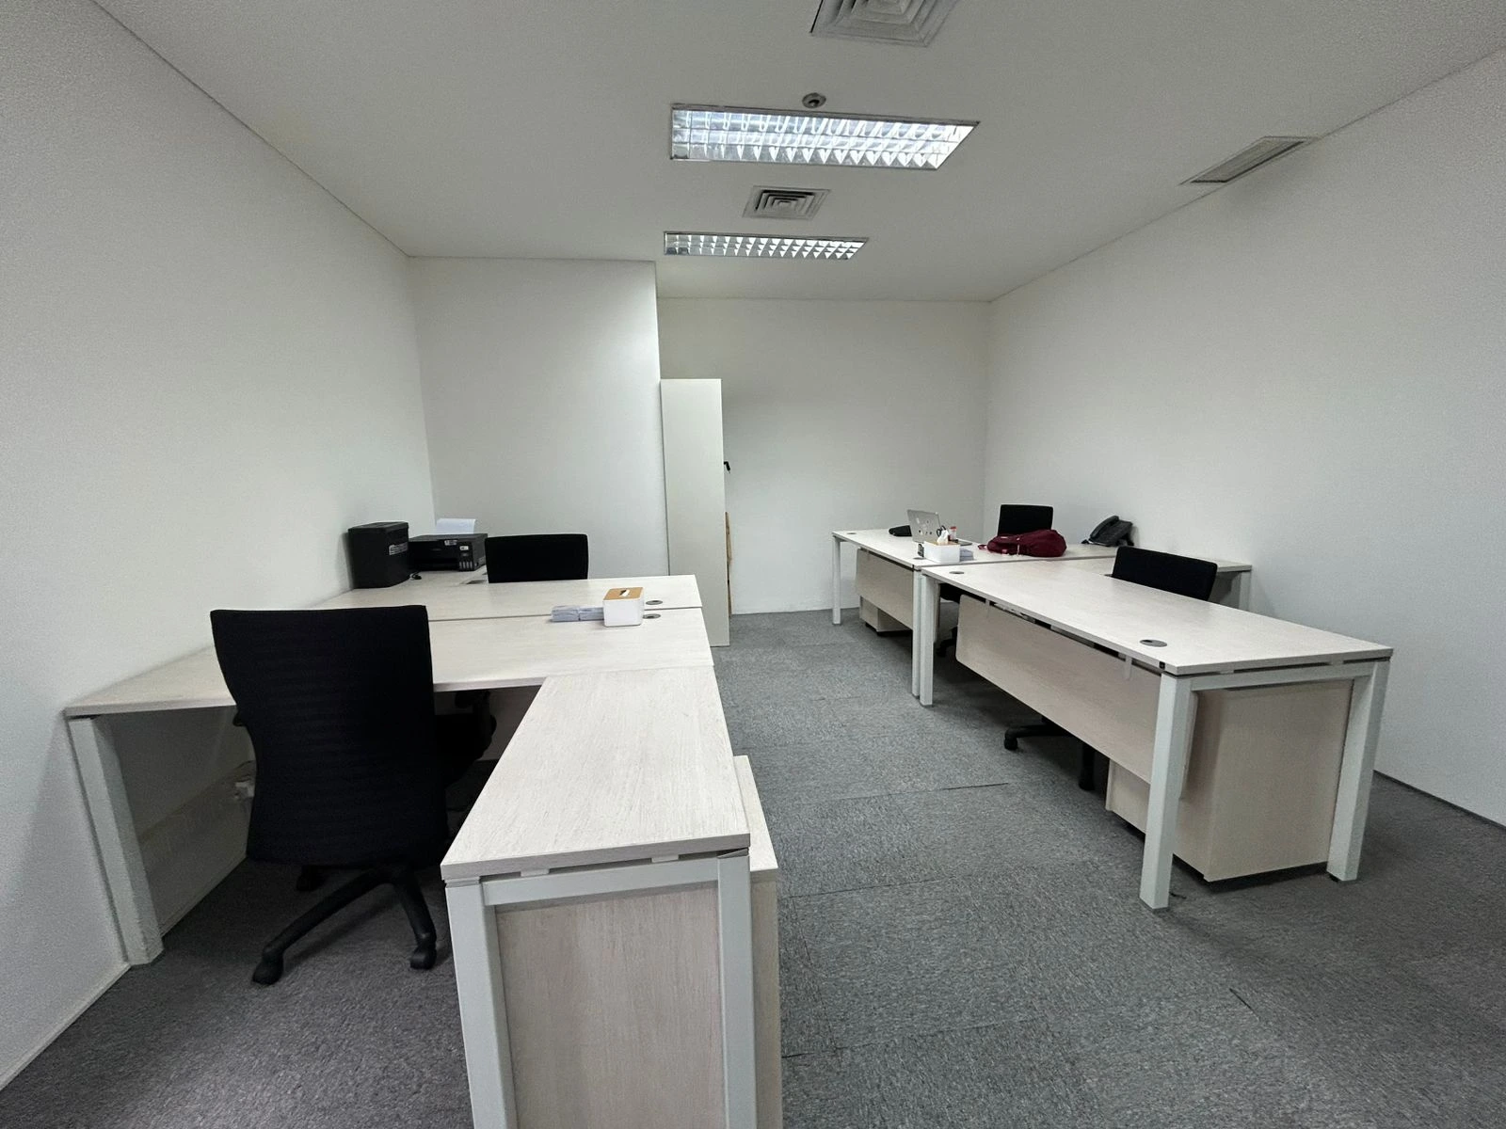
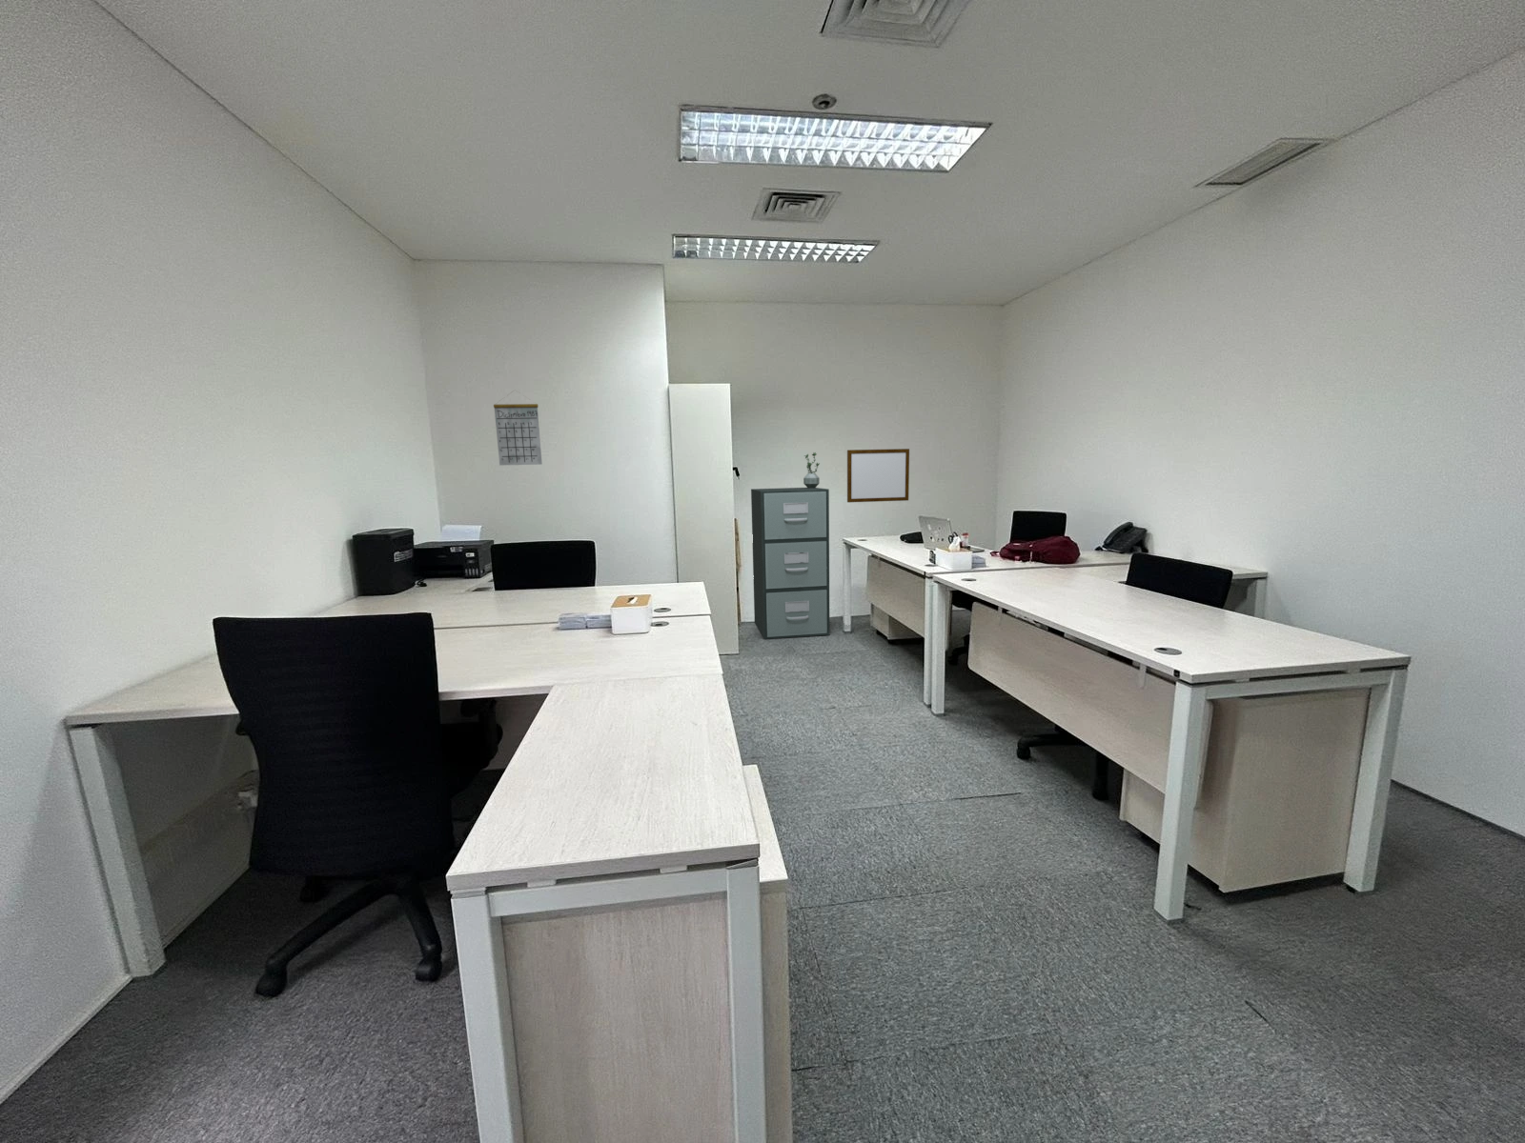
+ filing cabinet [750,486,831,640]
+ writing board [847,448,910,503]
+ potted plant [802,451,820,489]
+ calendar [492,389,543,466]
